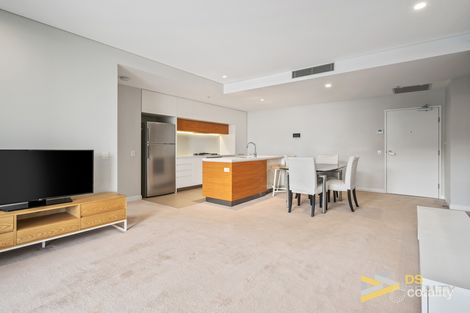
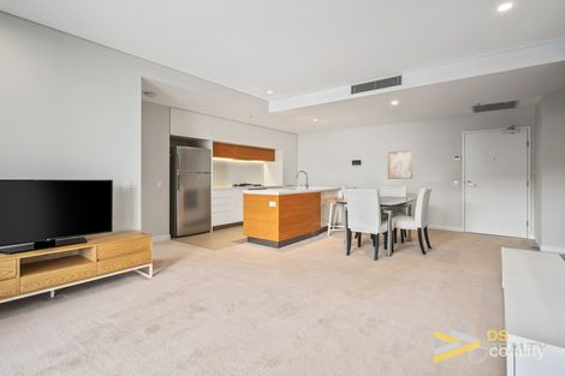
+ wall art [387,149,414,180]
